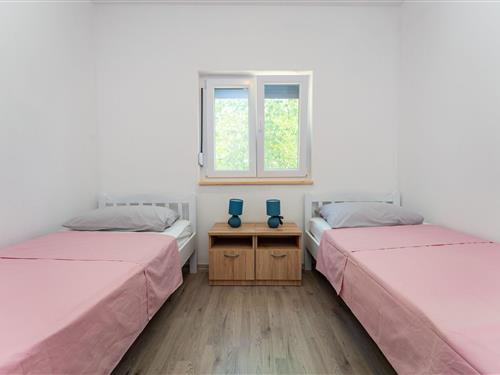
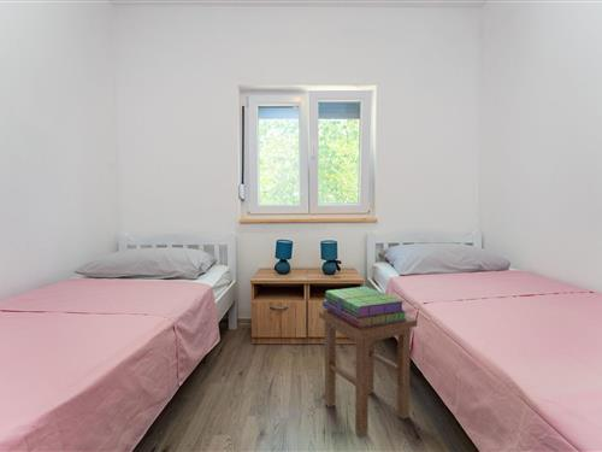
+ stool [318,309,419,438]
+ stack of books [321,286,408,328]
